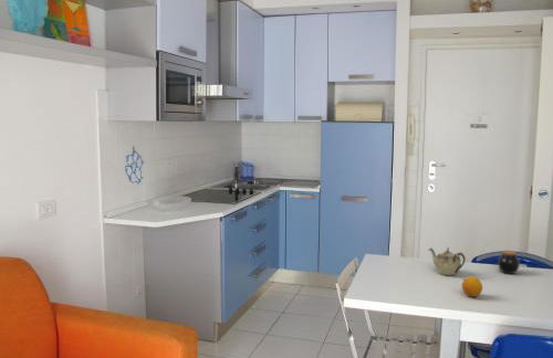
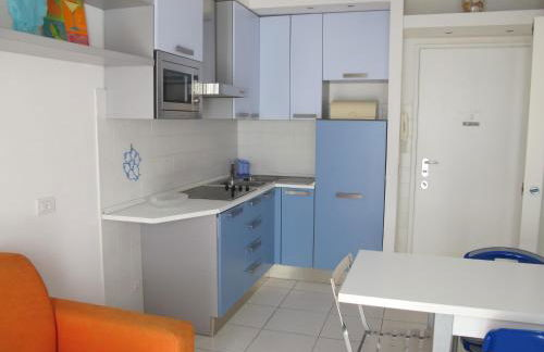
- teapot [427,246,467,276]
- jar [497,250,521,275]
- fruit [461,275,483,298]
